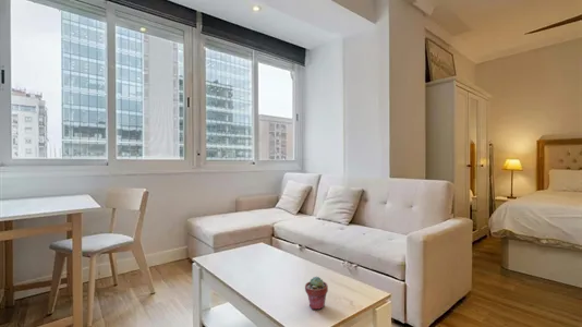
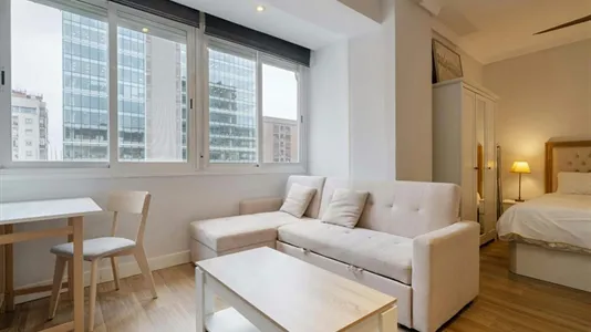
- potted succulent [304,276,329,311]
